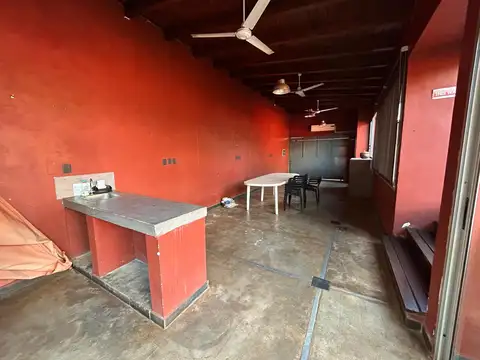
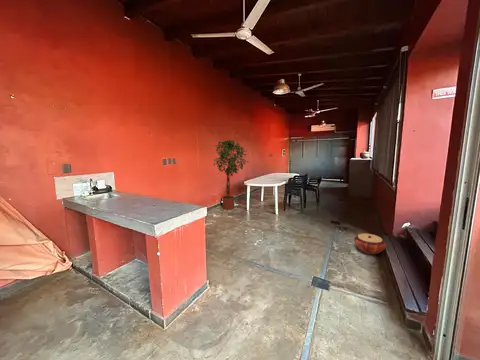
+ woven basket [353,233,387,255]
+ potted tree [213,139,249,211]
